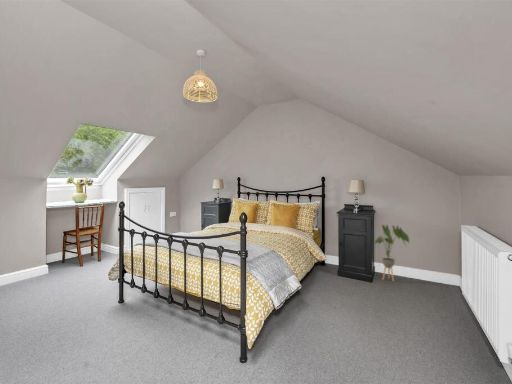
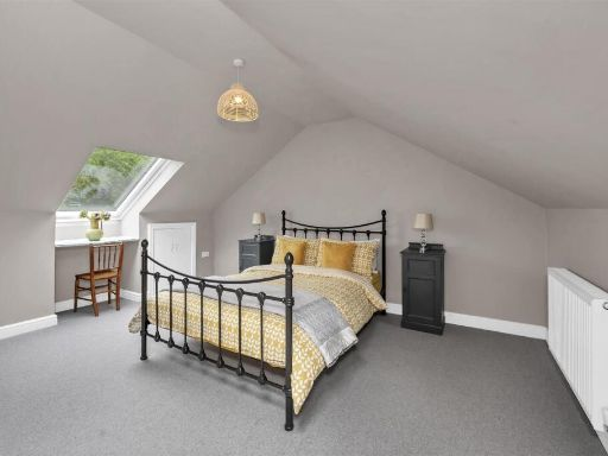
- house plant [373,224,410,282]
